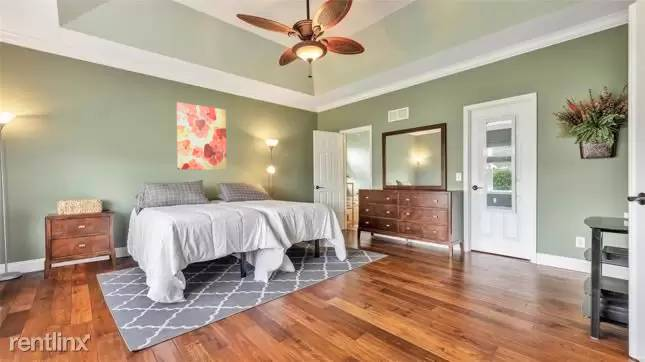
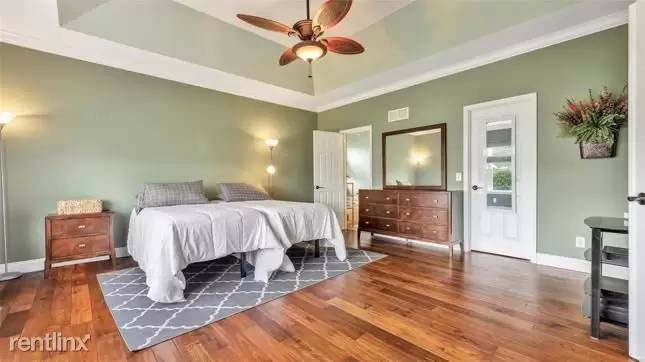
- wall art [176,101,227,171]
